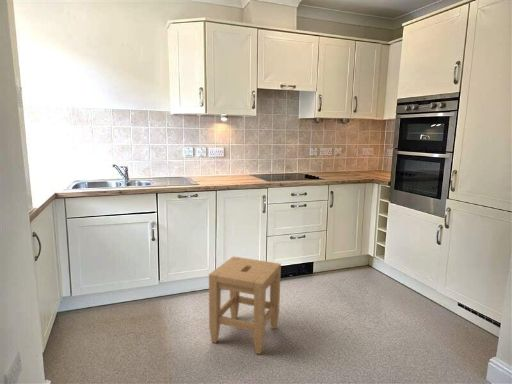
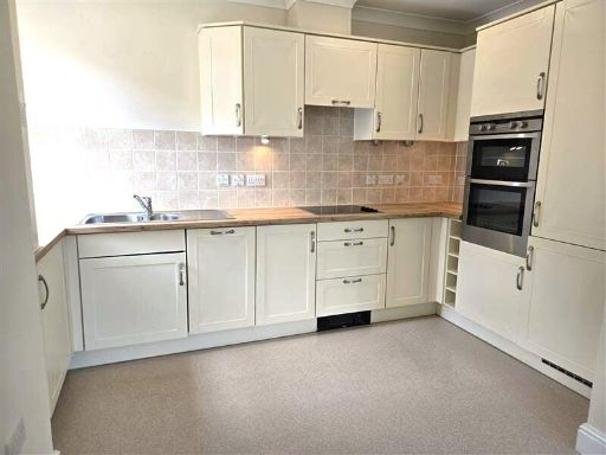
- stool [208,255,282,355]
